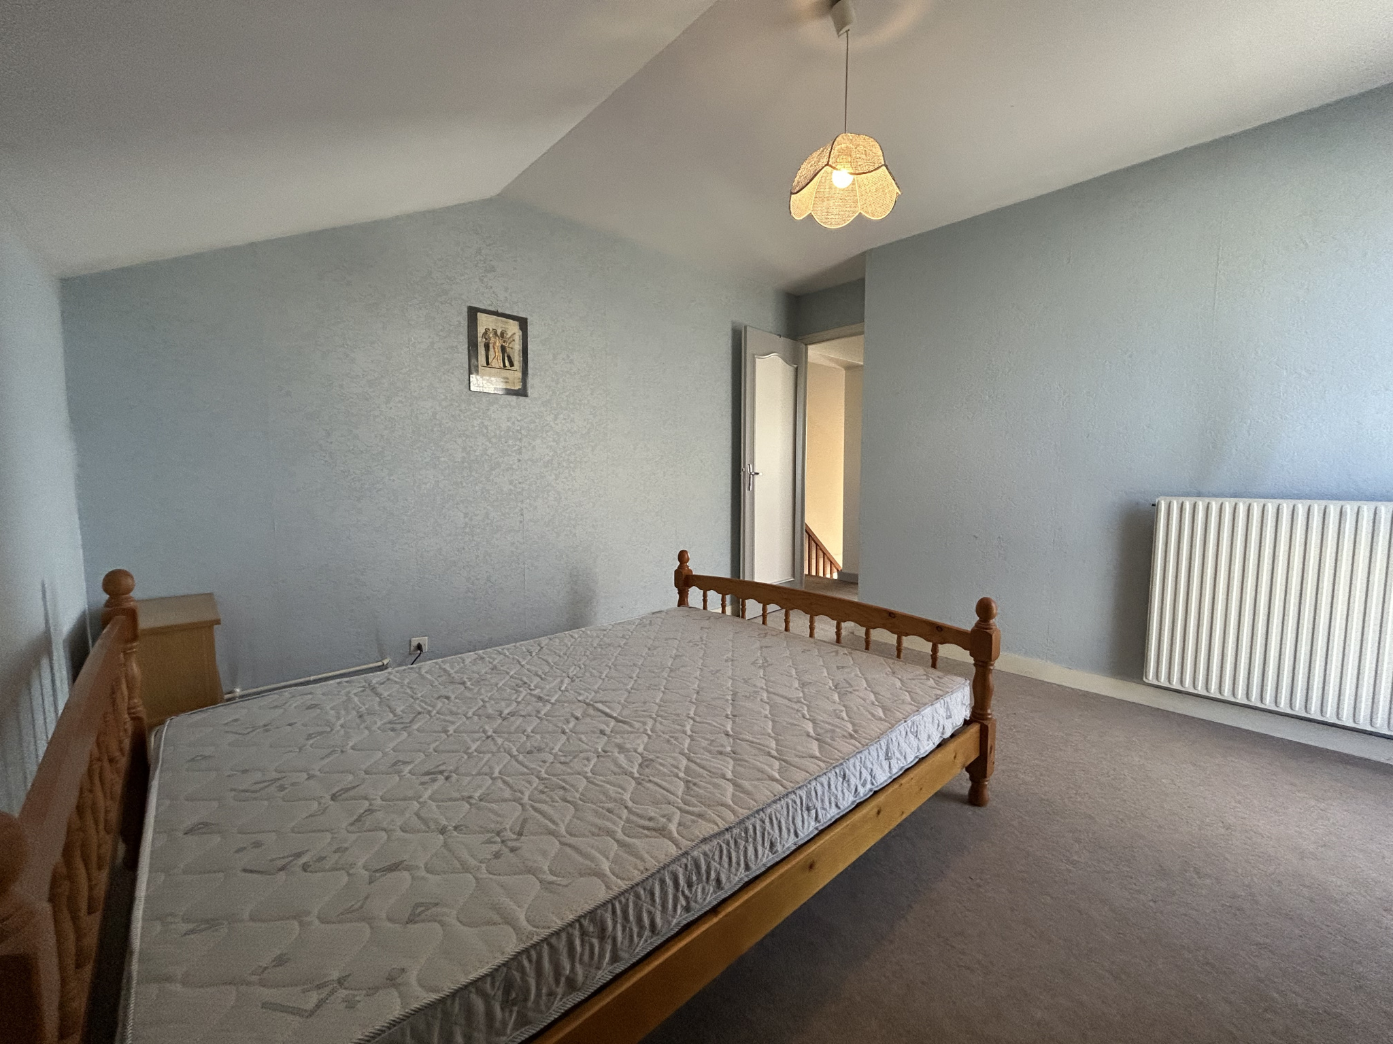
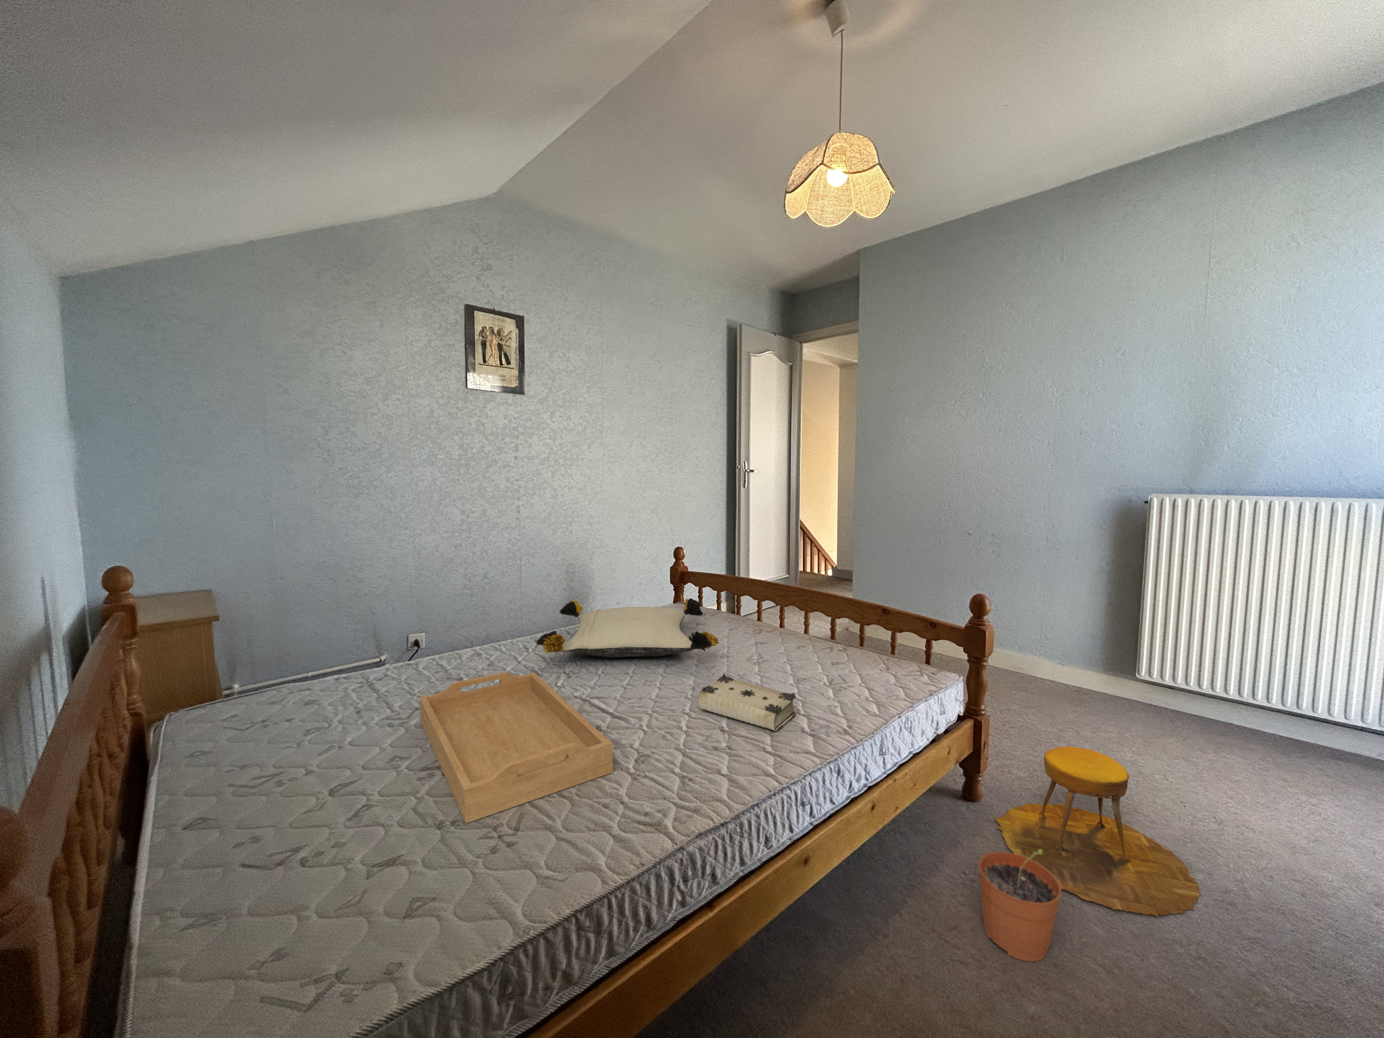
+ stool [994,746,1202,918]
+ serving tray [418,672,614,824]
+ plant pot [978,849,1061,963]
+ pillow [536,598,719,659]
+ book [699,674,797,732]
